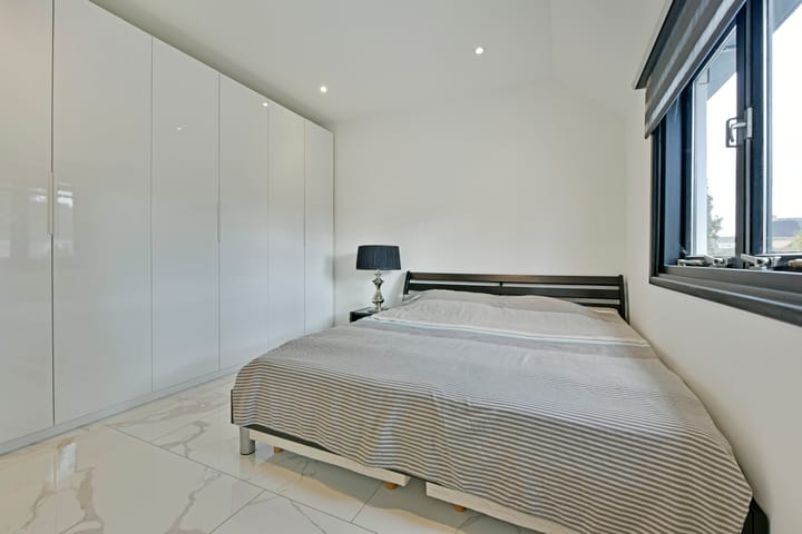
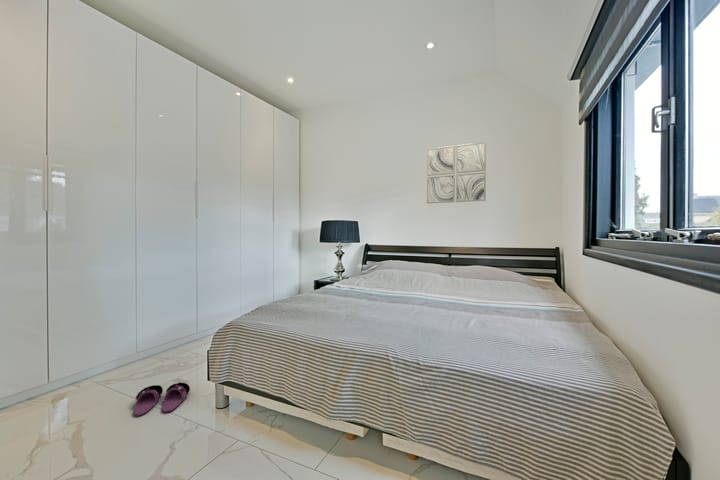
+ wall art [426,141,487,205]
+ slippers [133,382,191,417]
